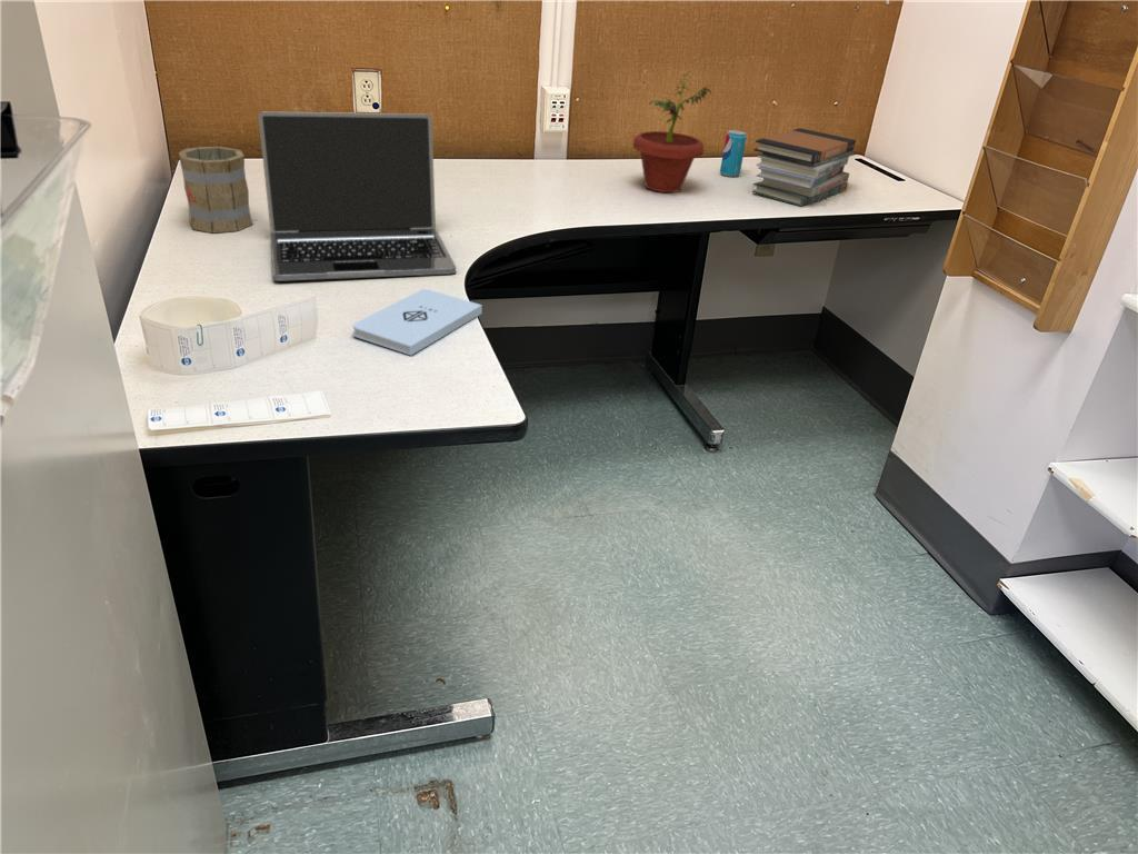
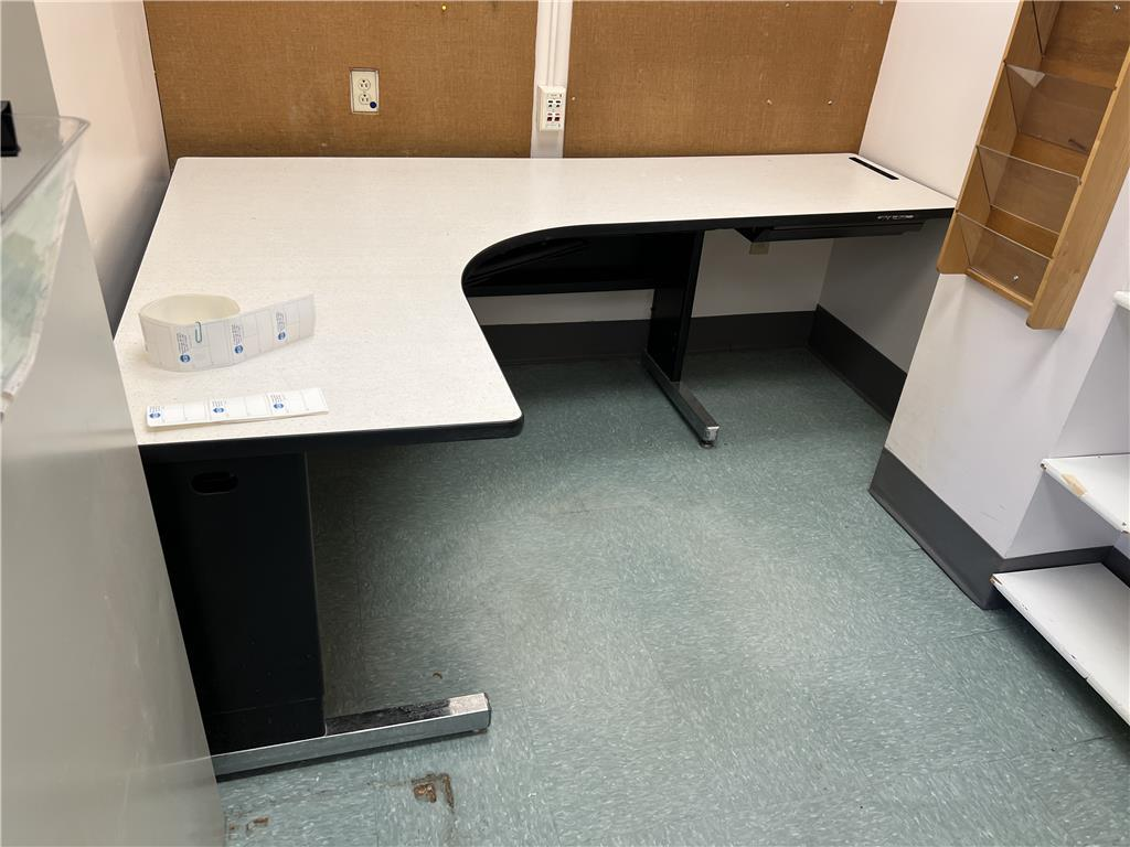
- laptop [258,111,457,282]
- mug [178,146,253,235]
- potted plant [632,70,712,193]
- notepad [351,288,483,356]
- book stack [751,127,858,208]
- beverage can [719,129,748,178]
